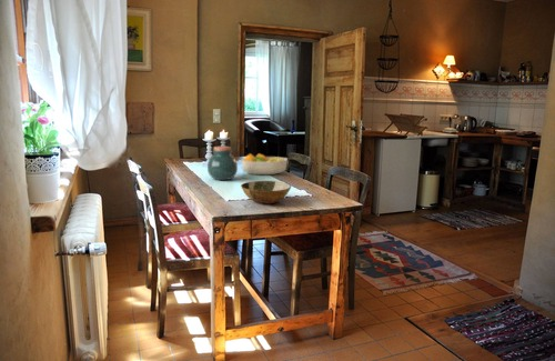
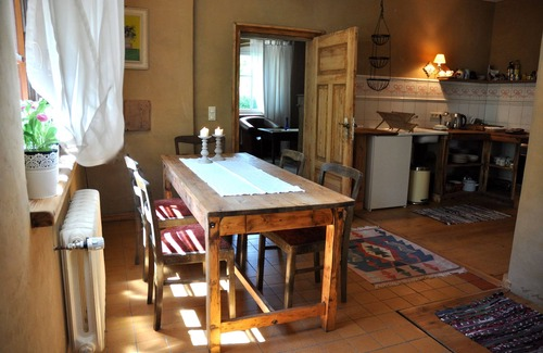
- fruit bowl [241,152,289,176]
- jar [206,146,239,181]
- bowl [240,180,292,205]
